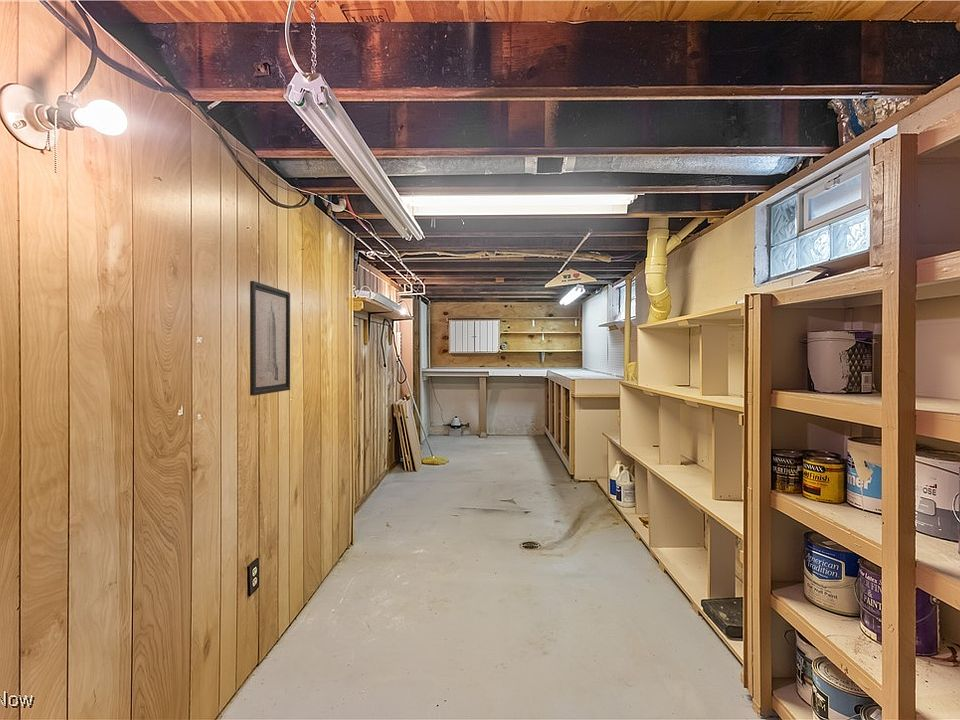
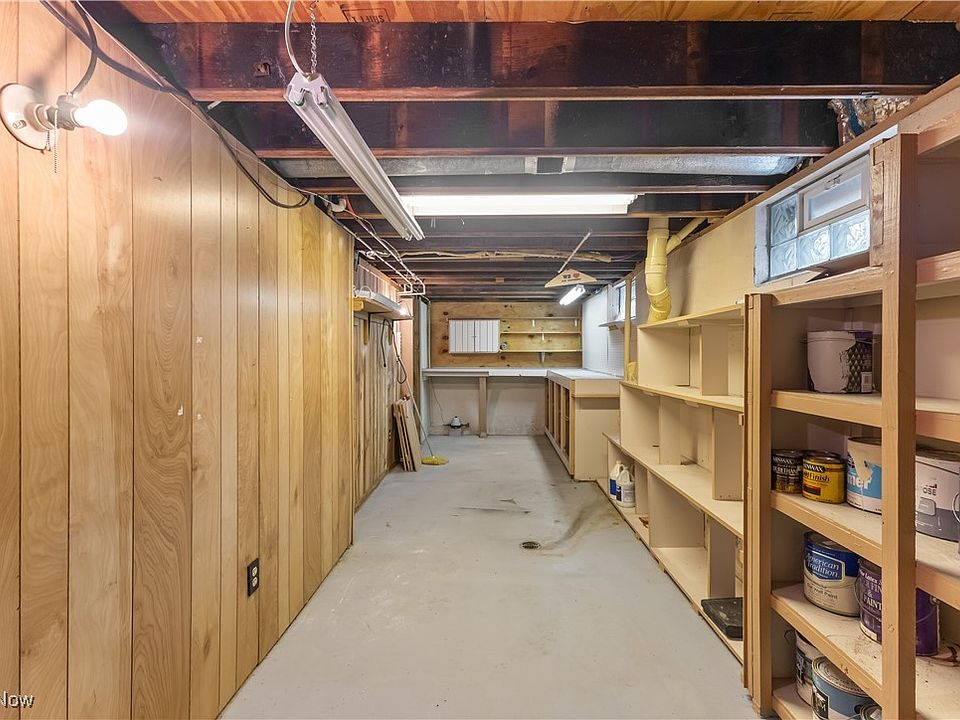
- wall art [249,280,291,397]
